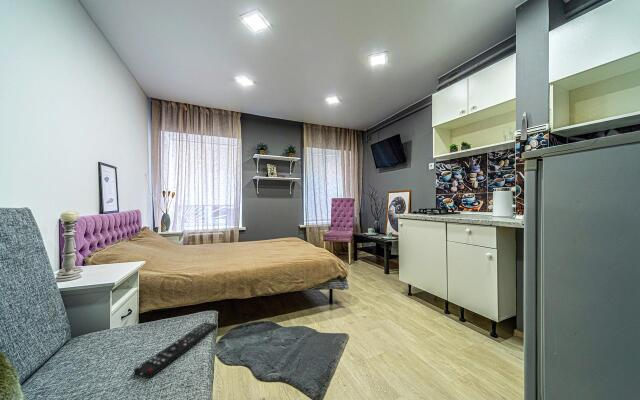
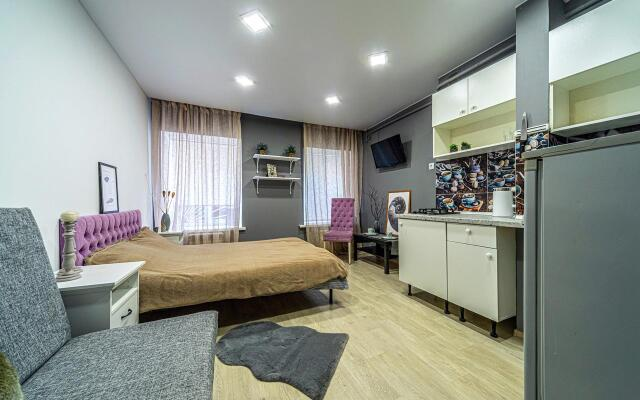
- remote control [133,321,218,379]
